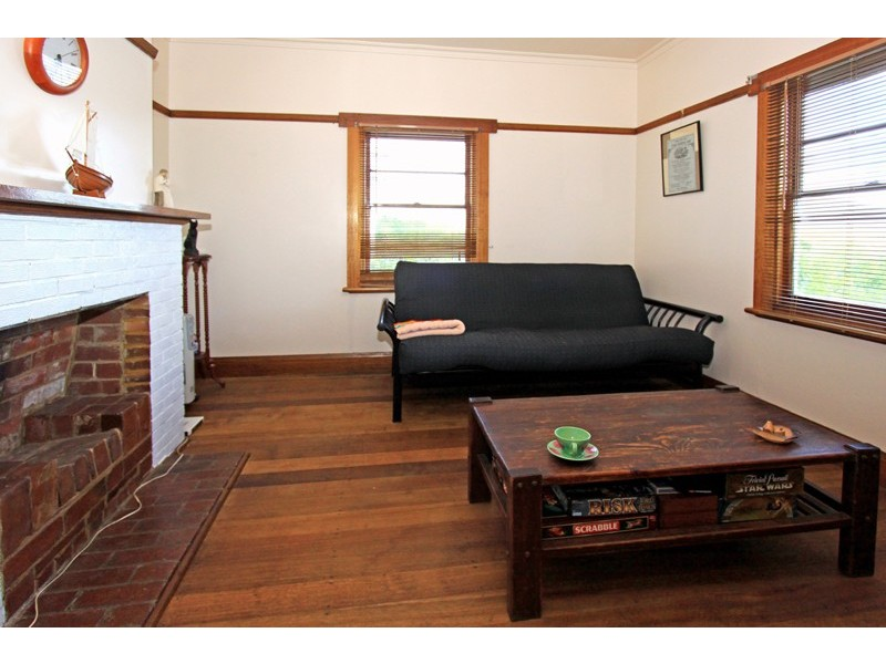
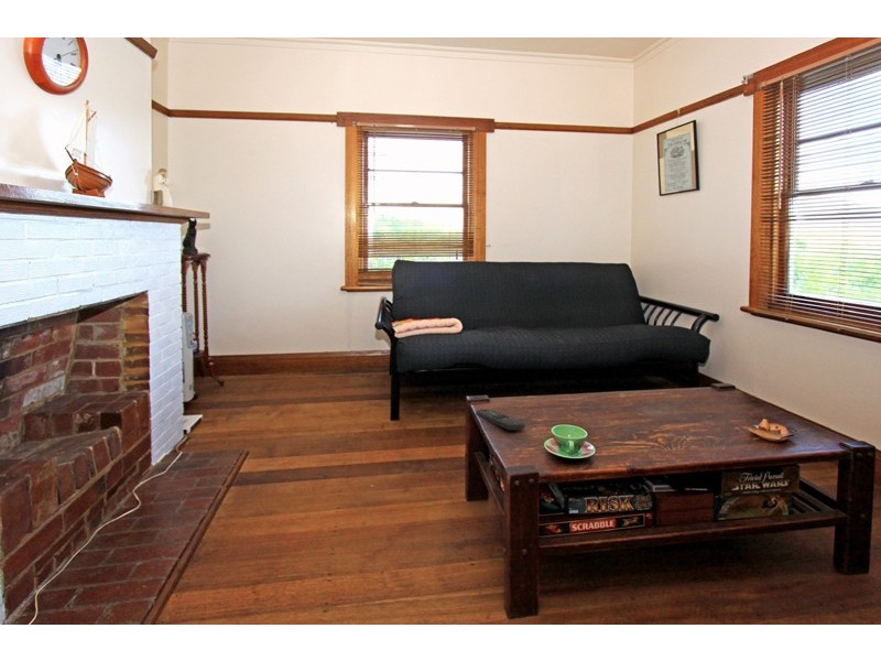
+ remote control [475,409,526,431]
